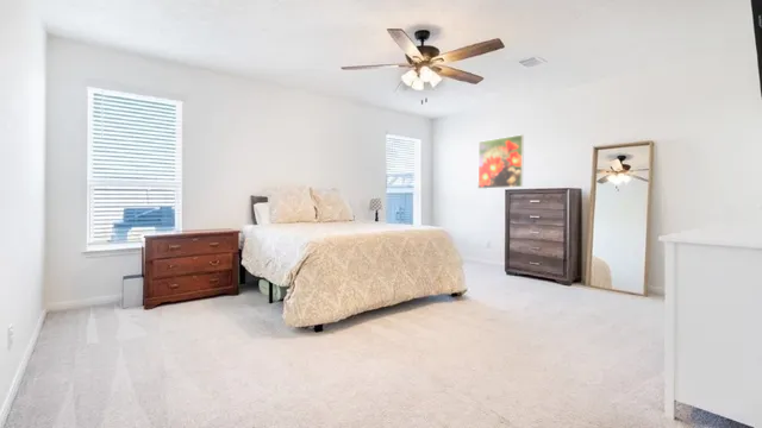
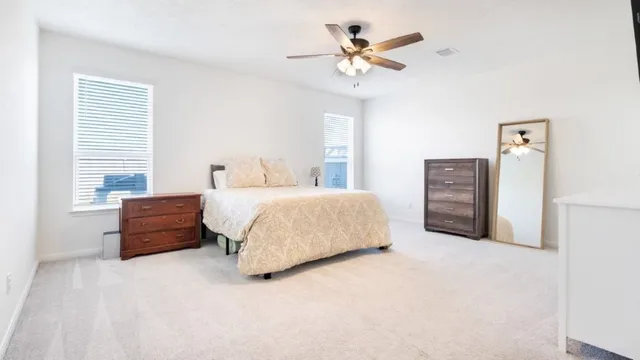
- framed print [476,133,525,190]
